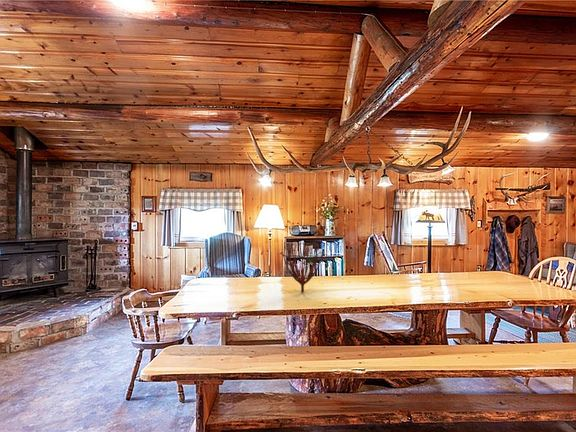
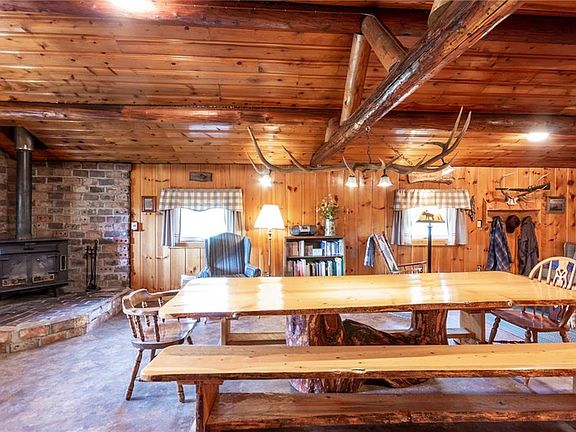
- plant [279,240,327,294]
